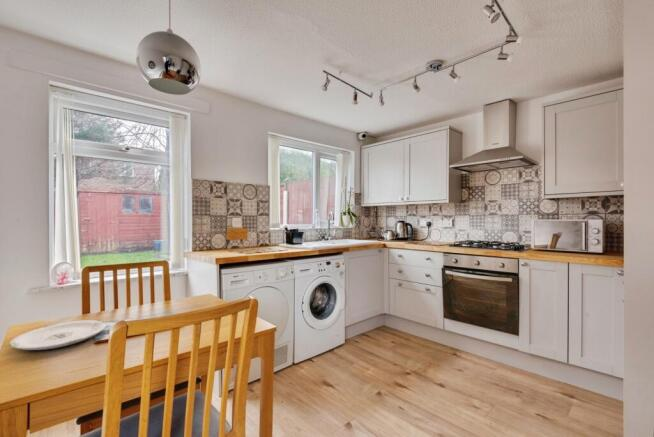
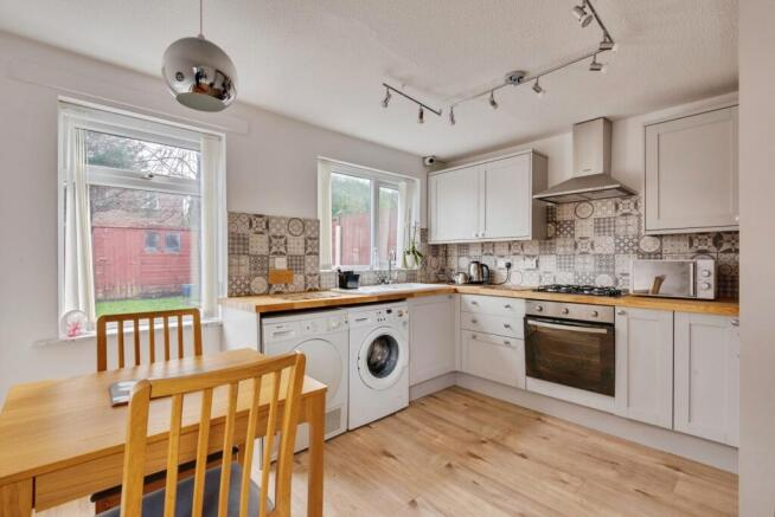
- plate [8,319,107,351]
